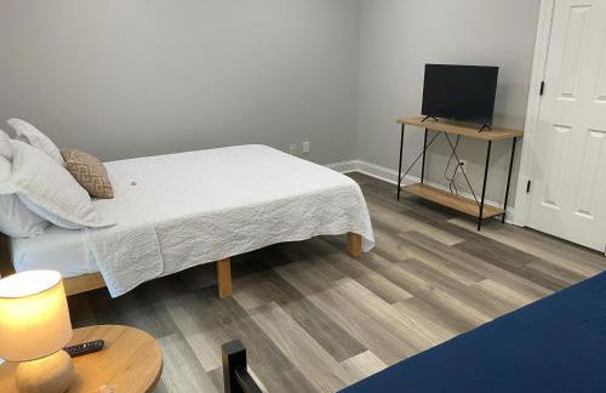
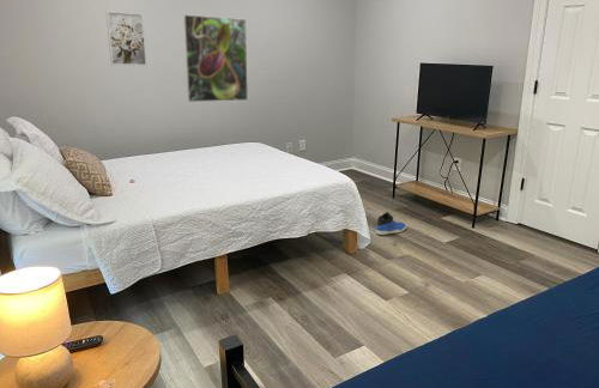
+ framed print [182,13,249,103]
+ wall art [105,10,149,67]
+ sneaker [375,211,407,236]
